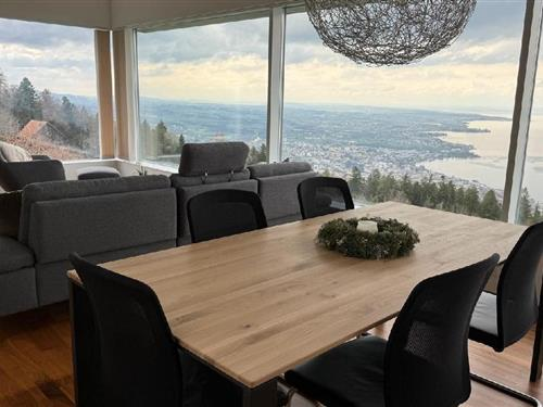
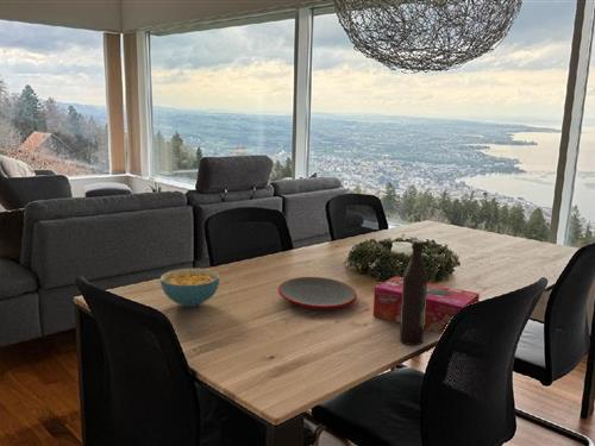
+ cereal bowl [159,268,221,308]
+ wine bottle [399,239,428,346]
+ plate [277,276,358,310]
+ tissue box [372,275,481,335]
